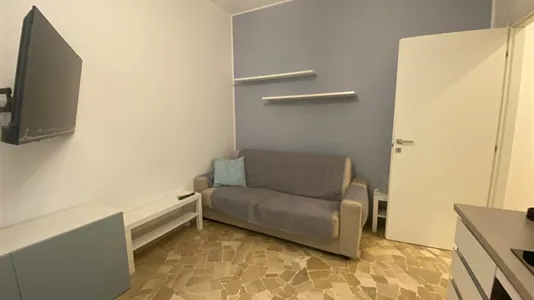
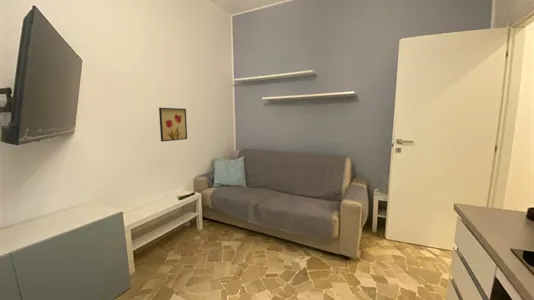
+ wall art [158,107,188,143]
